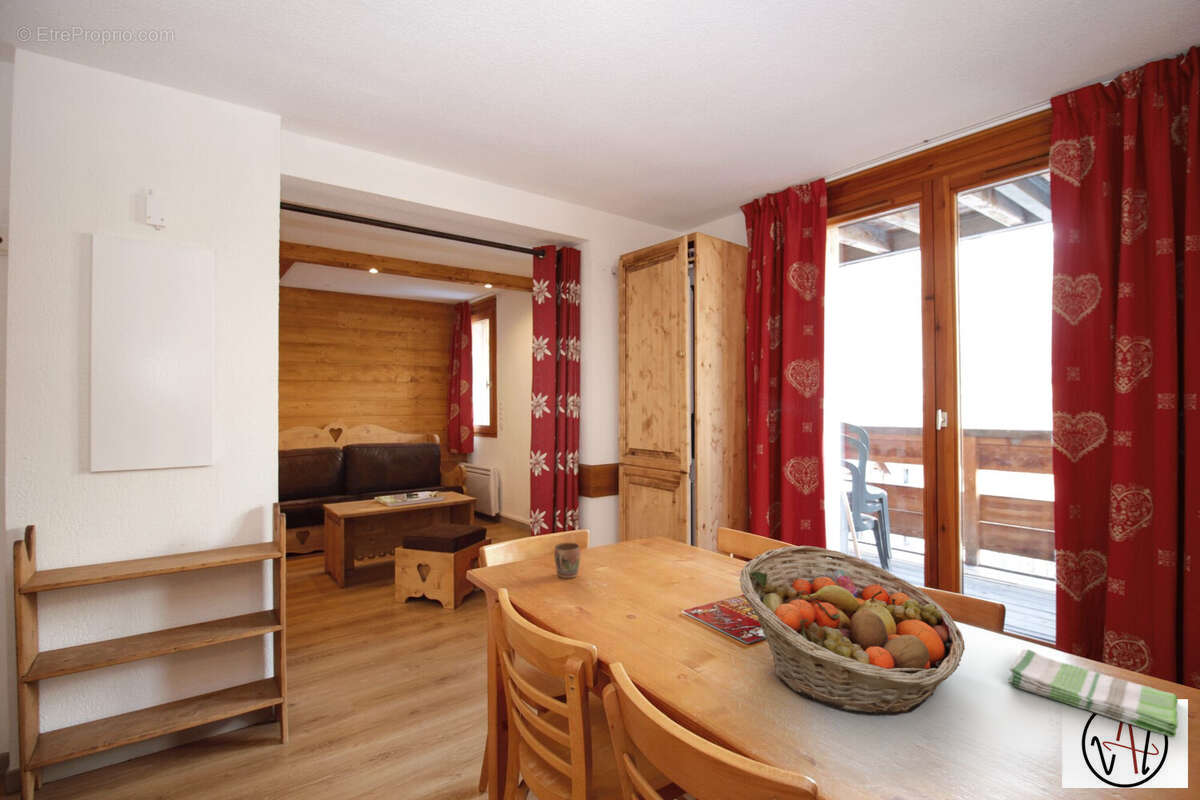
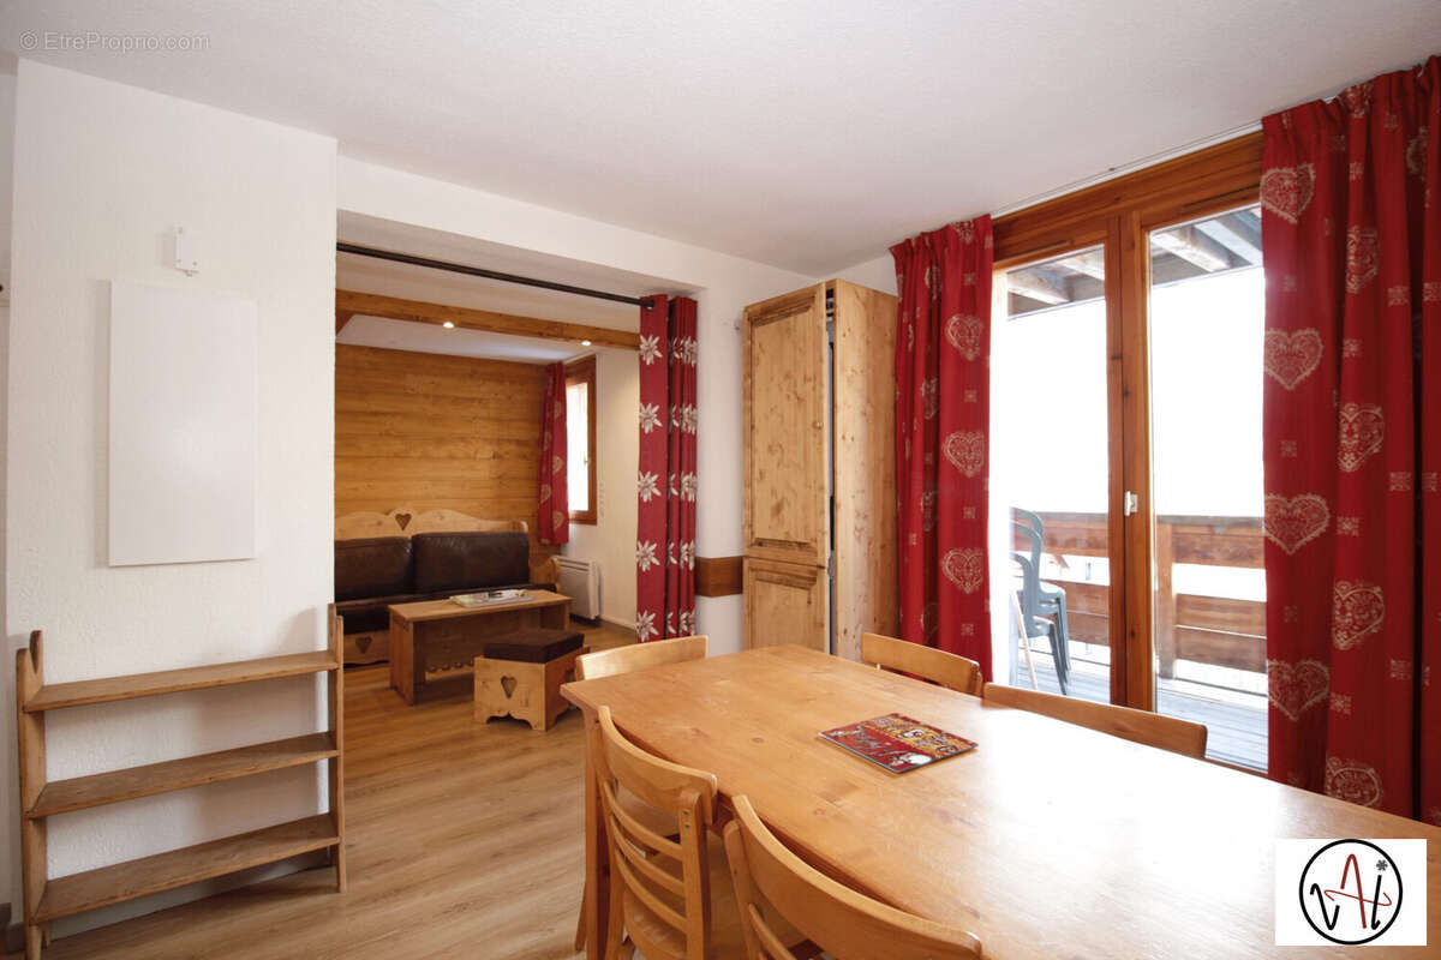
- fruit basket [739,545,966,716]
- dish towel [1007,648,1179,738]
- mug [553,542,581,579]
